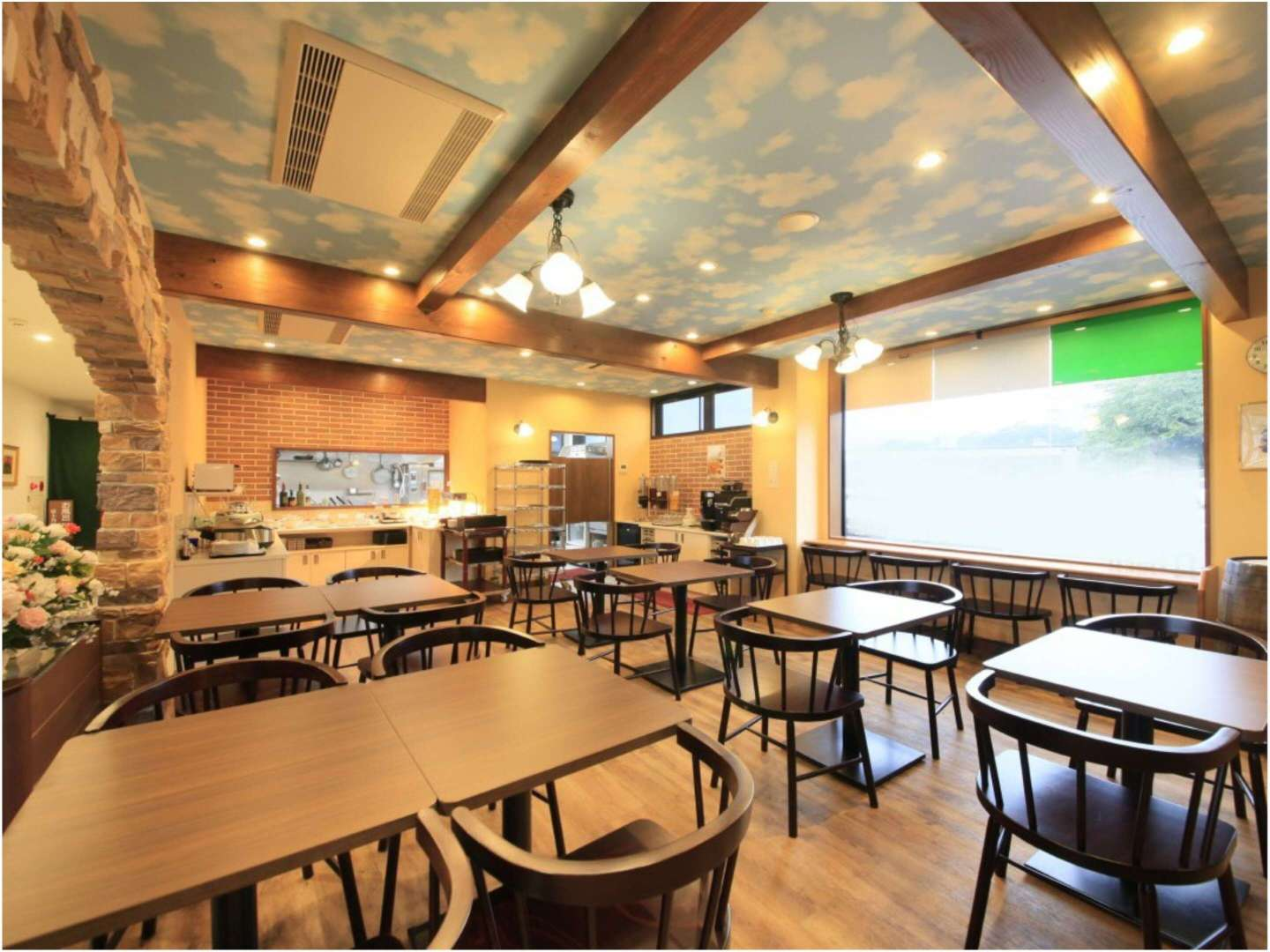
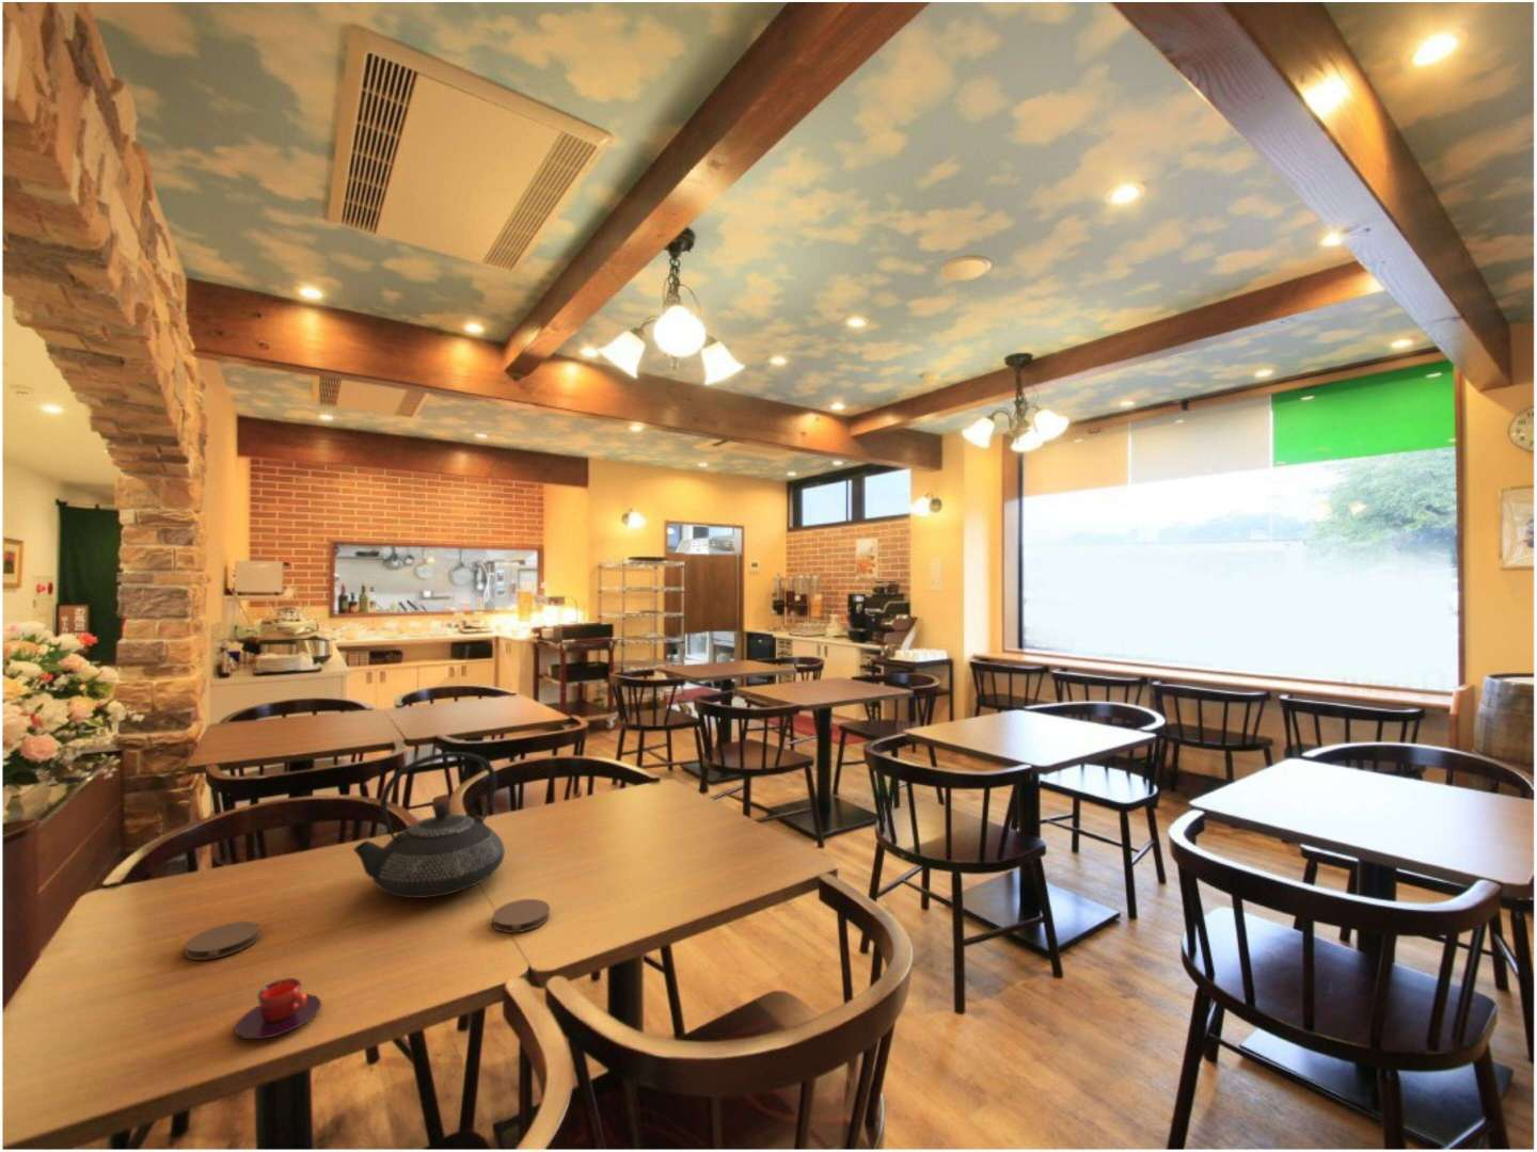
+ coaster [185,921,260,961]
+ teapot [352,751,506,899]
+ teacup [234,977,322,1039]
+ coaster [493,898,551,933]
